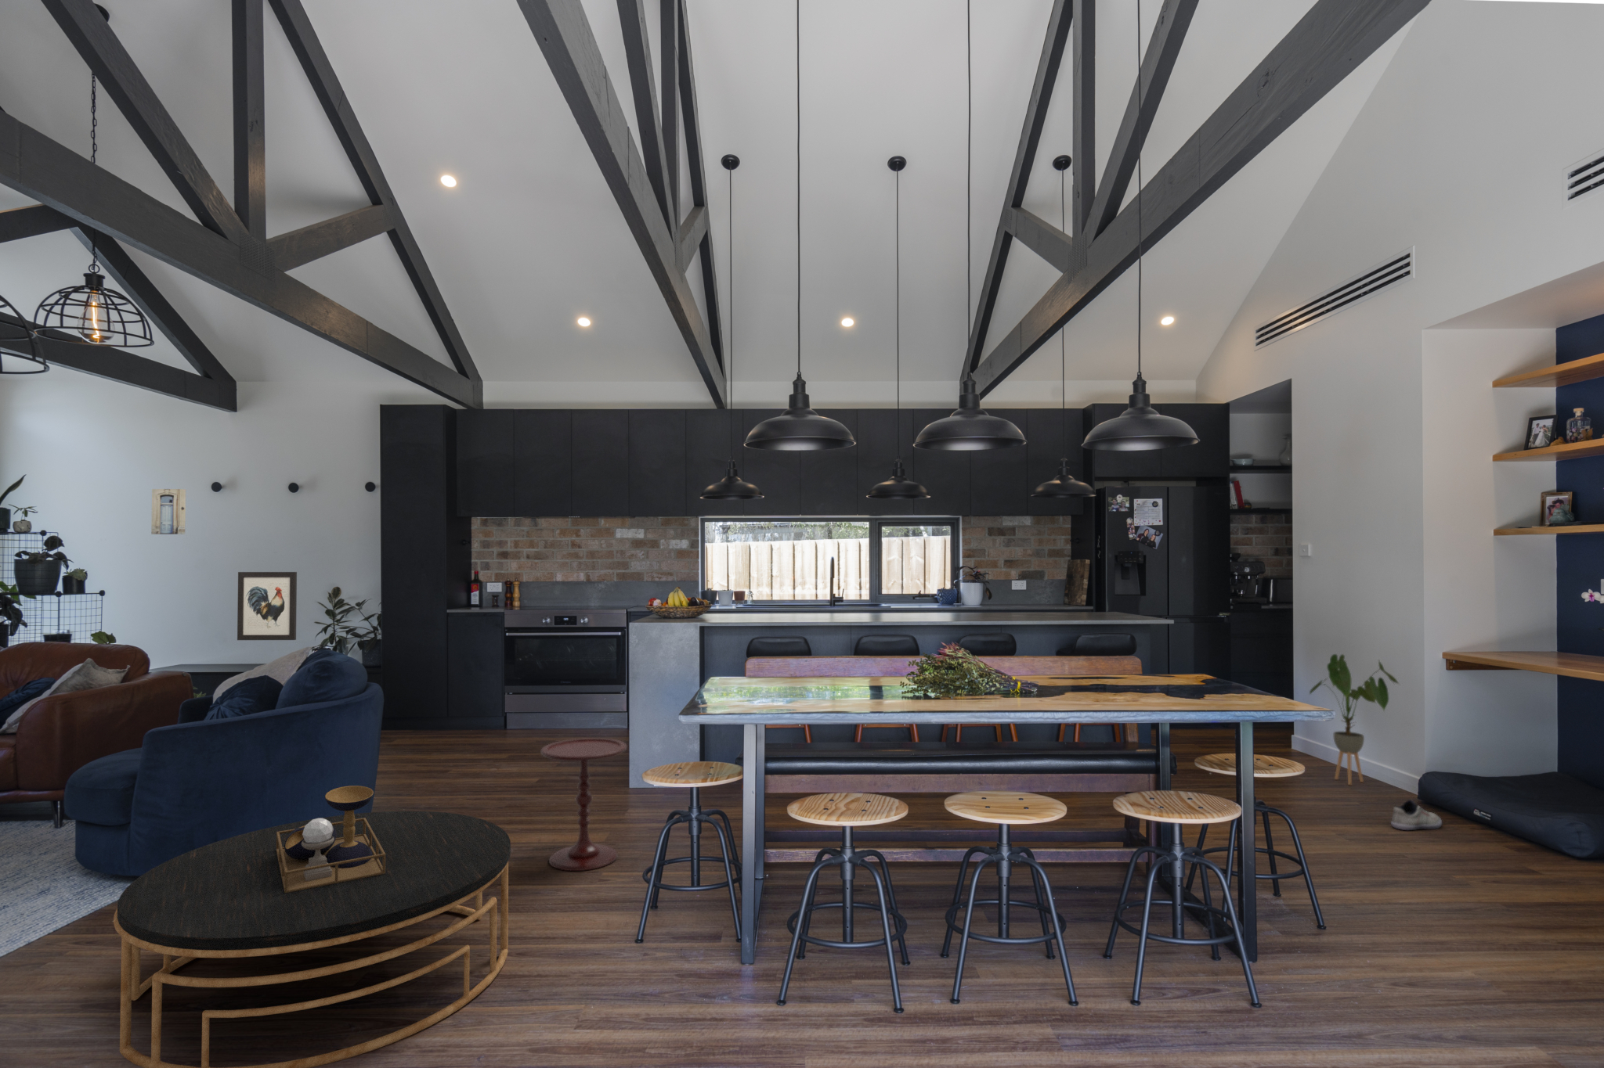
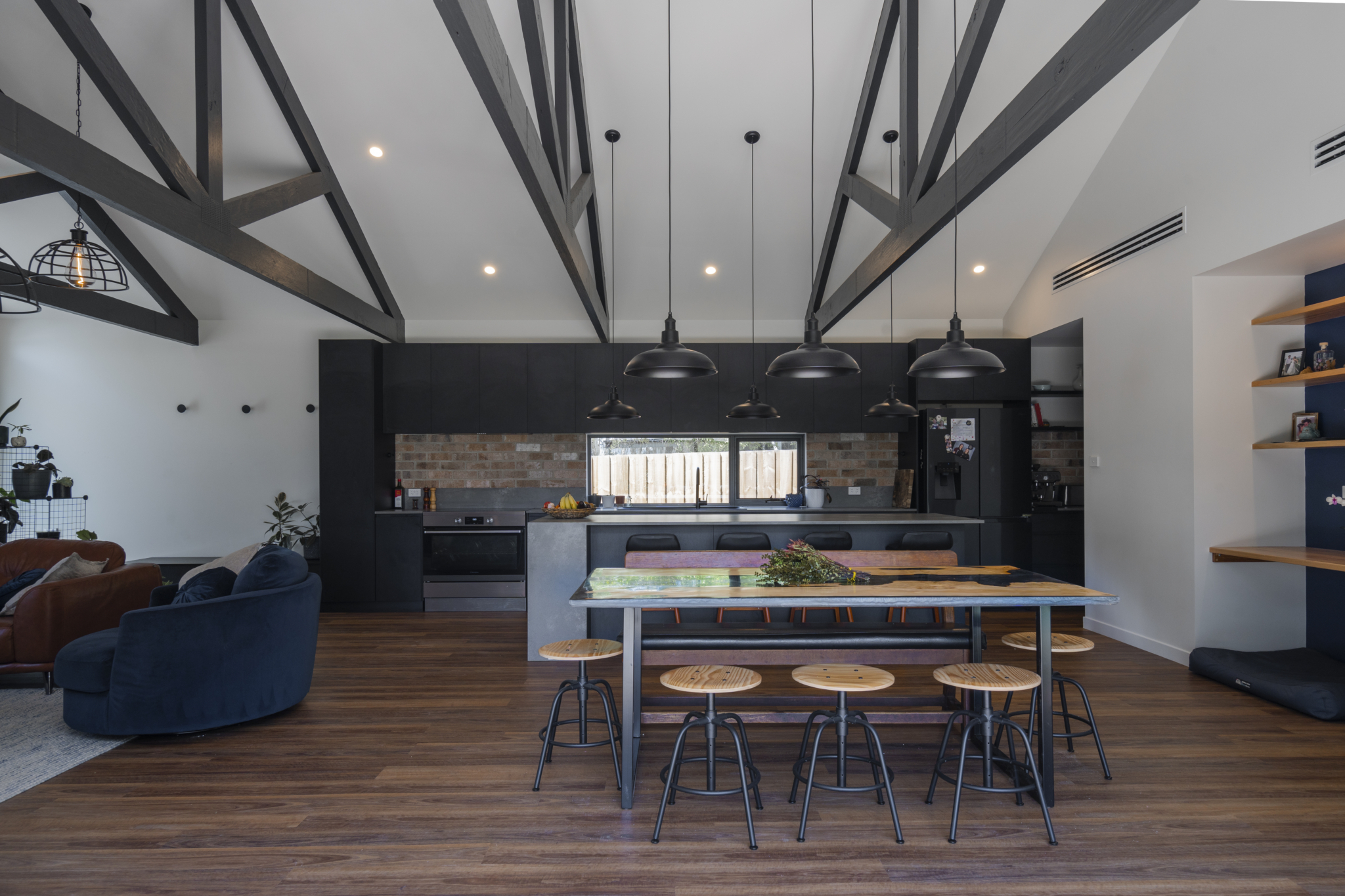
- wall art [150,489,186,535]
- wall art [236,571,298,641]
- coffee table [113,784,512,1068]
- side table [540,737,627,871]
- house plant [1308,653,1400,786]
- shoe [1391,799,1443,831]
